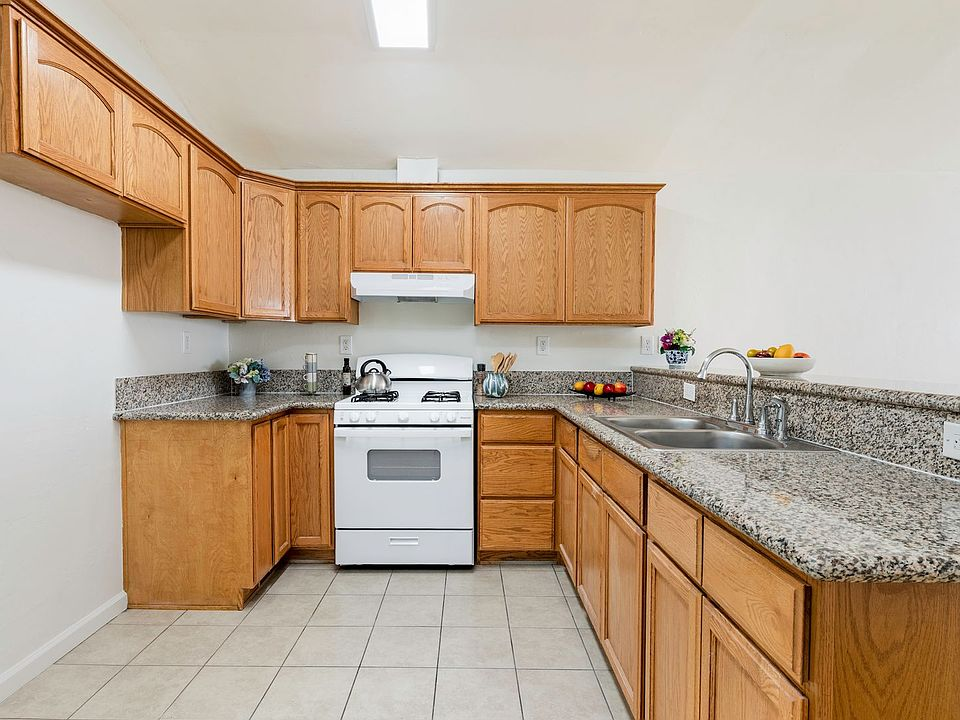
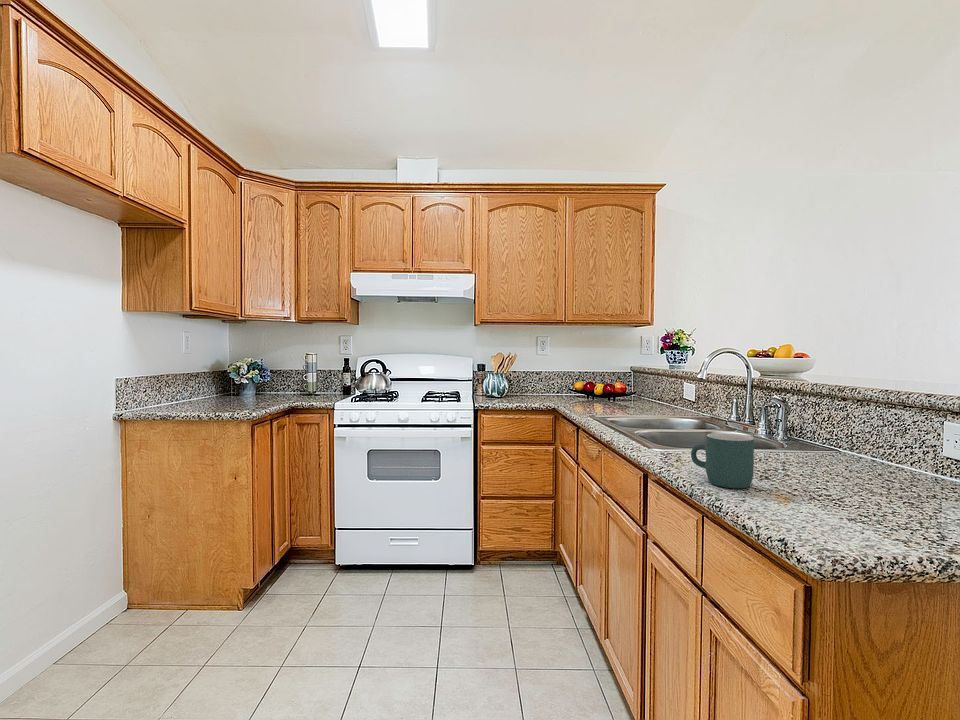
+ mug [690,432,755,489]
